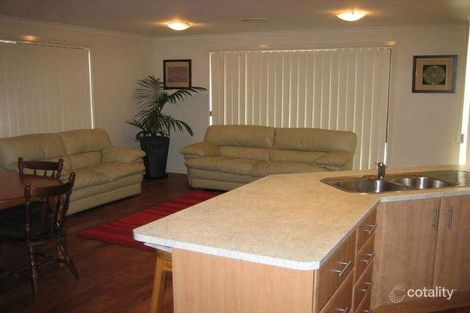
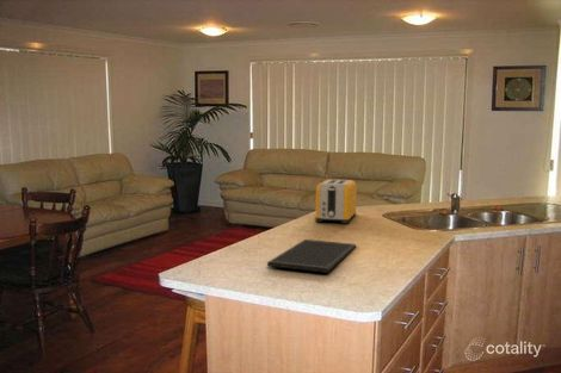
+ toaster [314,179,358,225]
+ cutting board [266,238,357,274]
